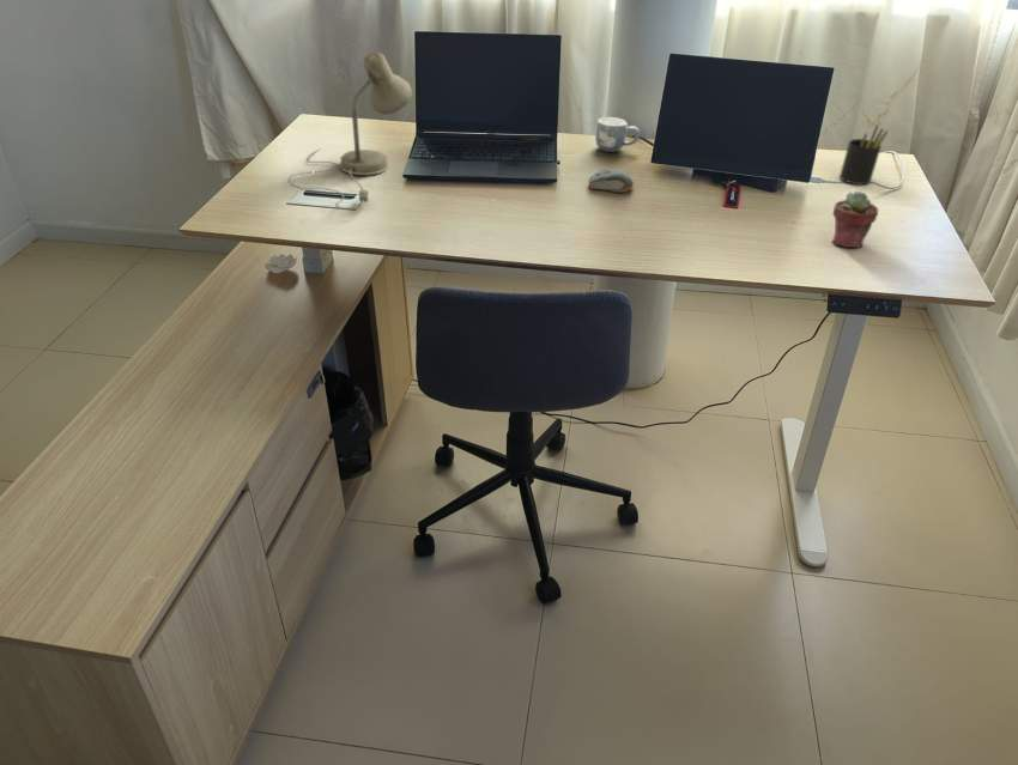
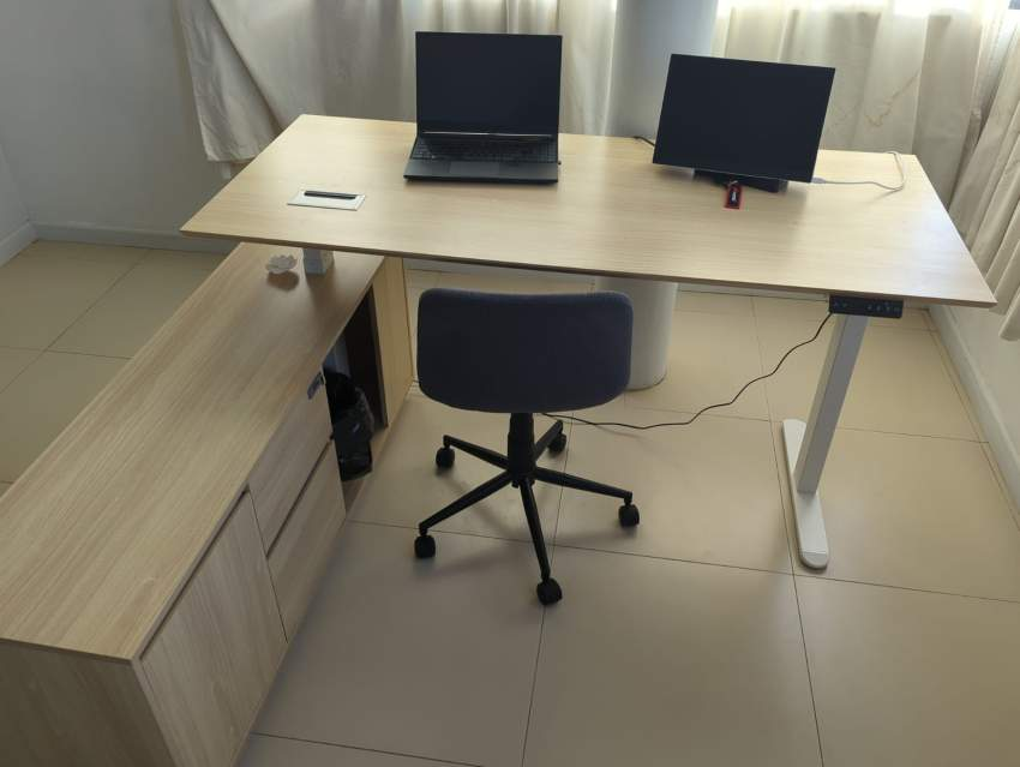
- mug [594,116,641,153]
- pen holder [838,123,895,186]
- potted succulent [831,190,879,249]
- desk lamp [287,50,413,211]
- computer mouse [587,169,635,194]
